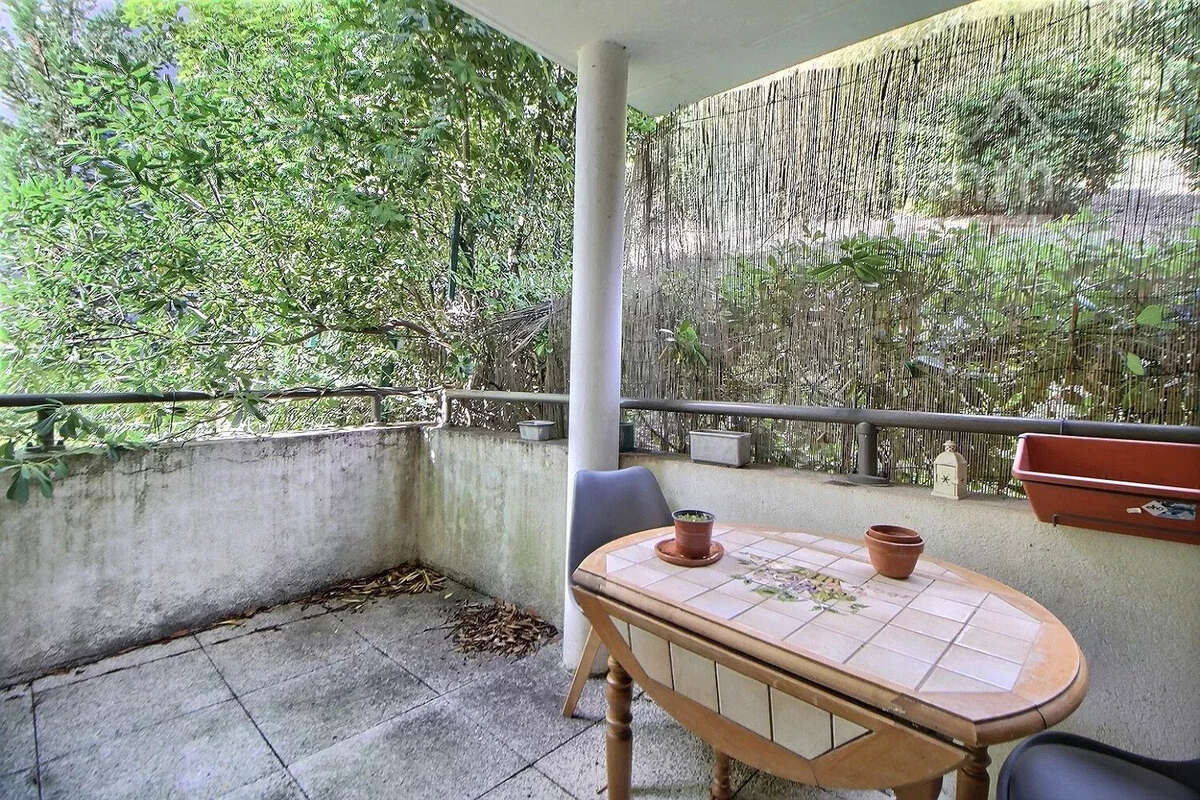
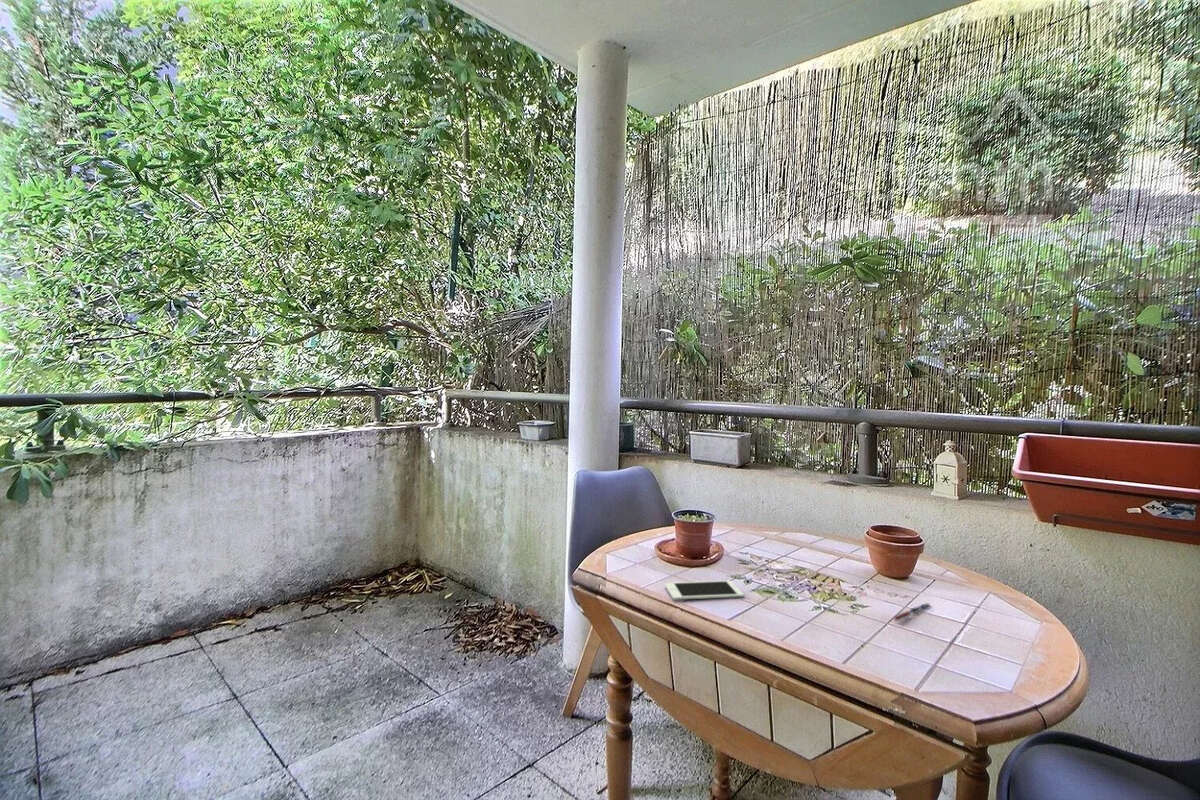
+ cell phone [664,580,745,601]
+ pen [892,602,931,622]
